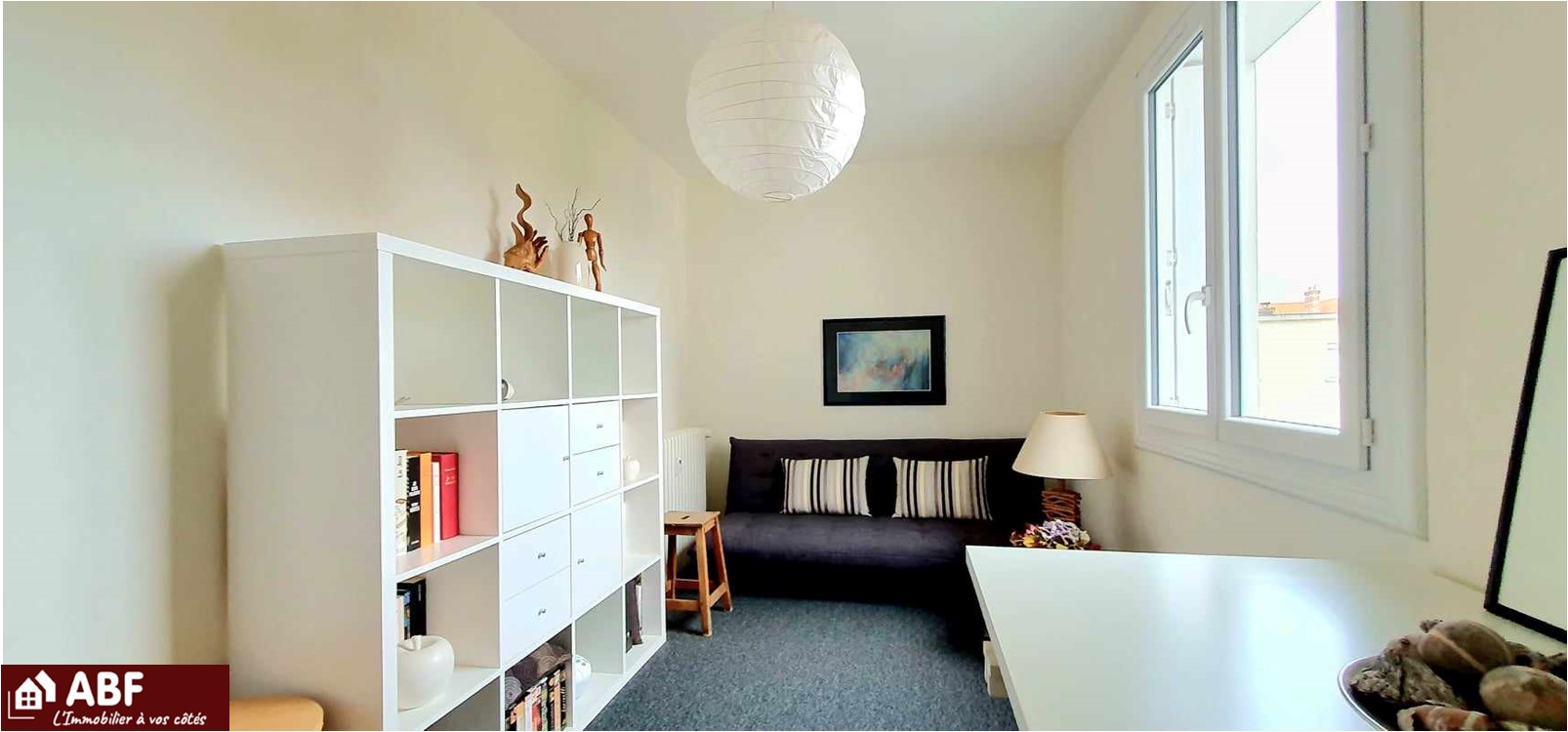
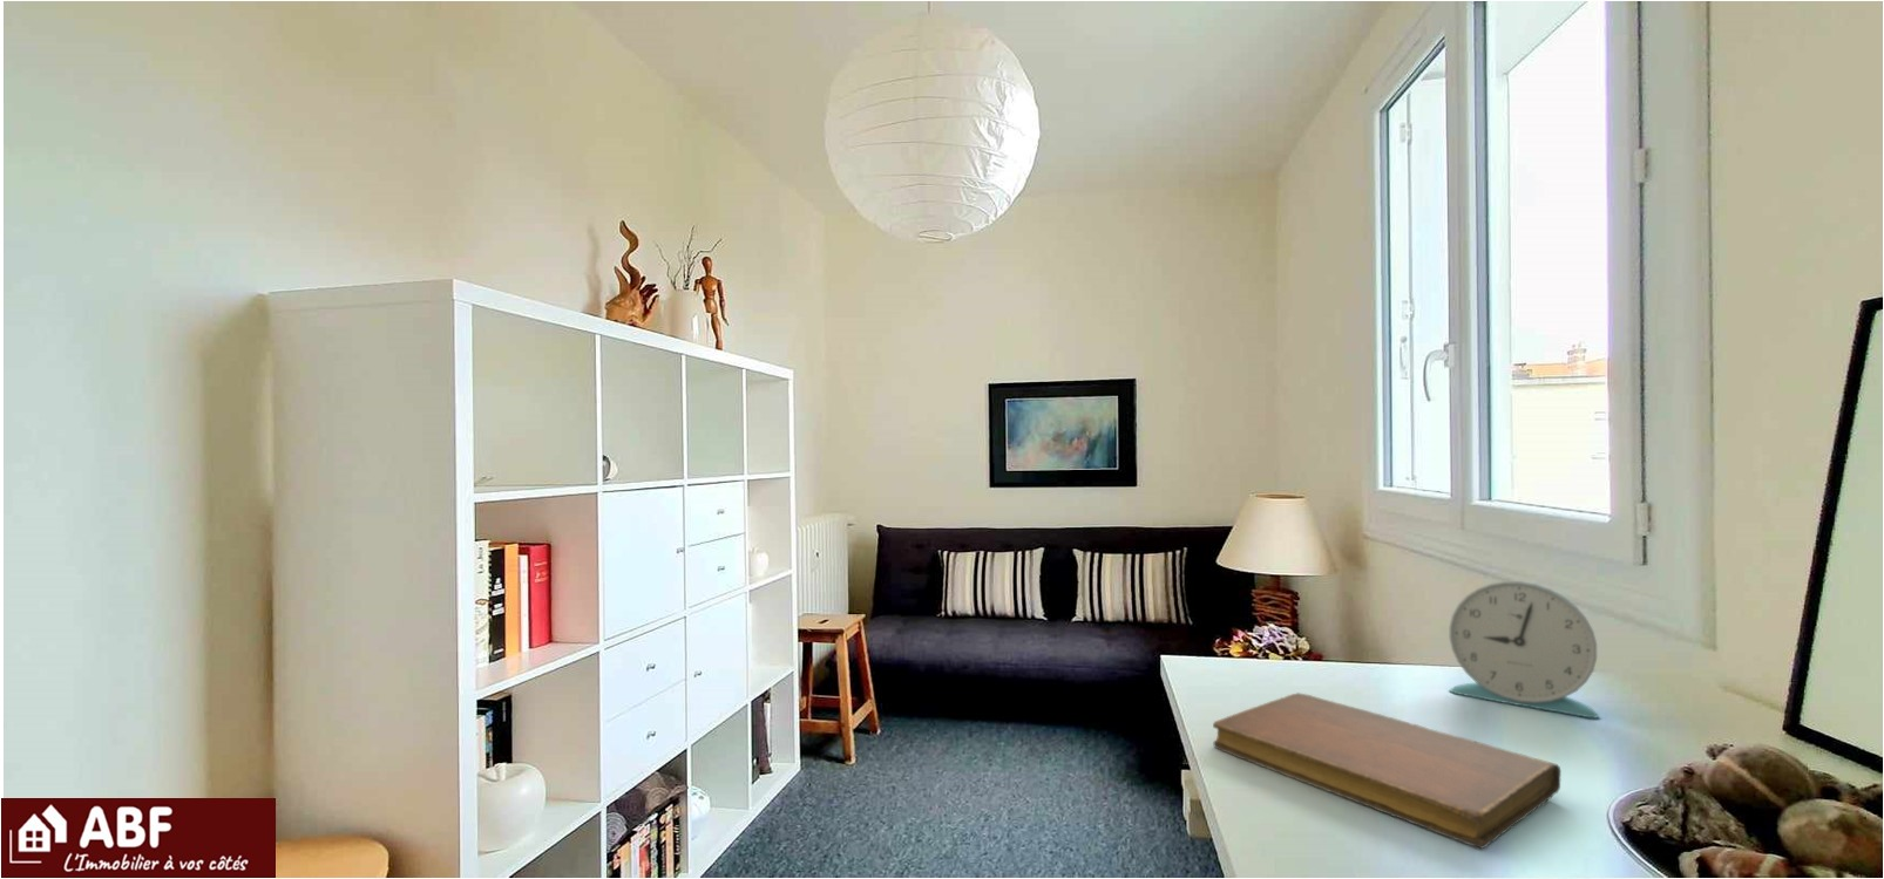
+ alarm clock [1448,580,1600,718]
+ notebook [1212,692,1562,850]
